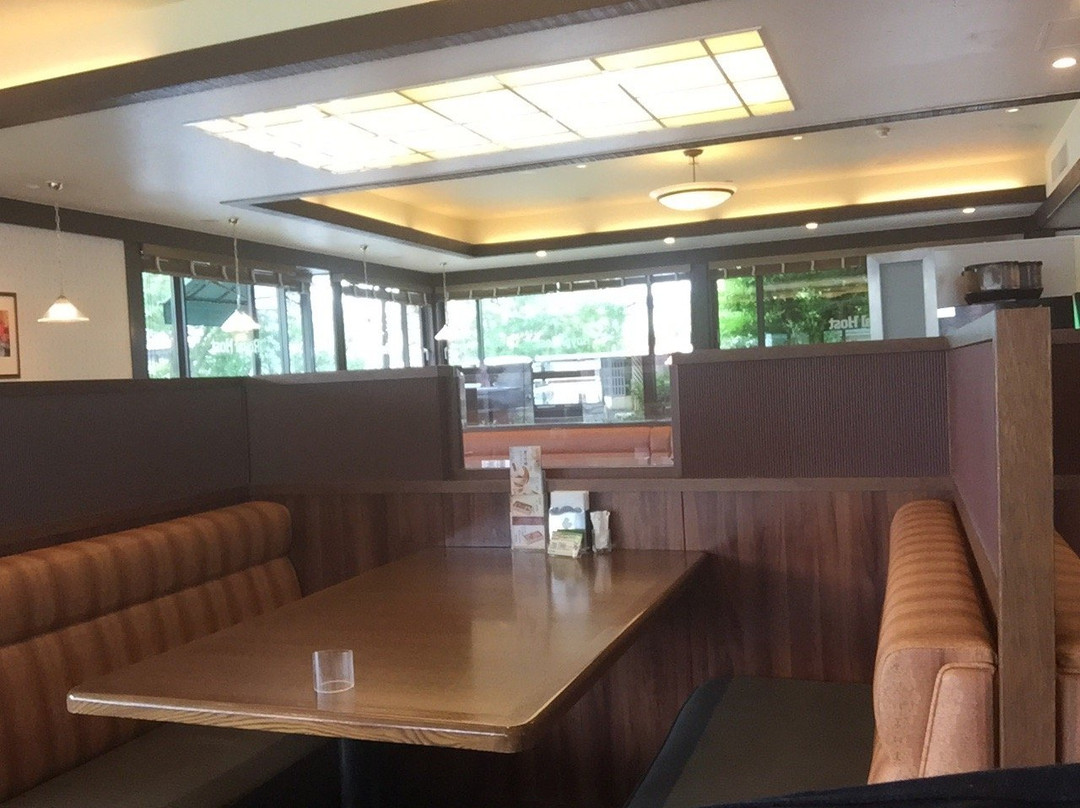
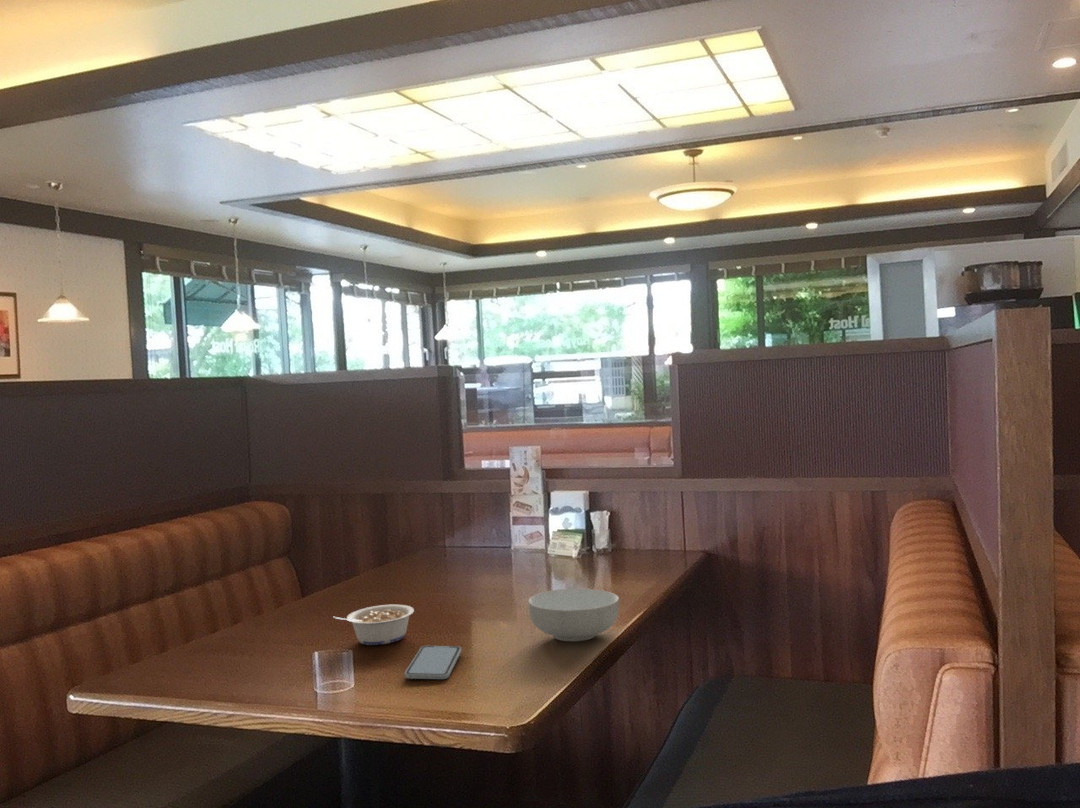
+ smartphone [404,645,462,680]
+ legume [333,604,415,646]
+ cereal bowl [527,588,620,642]
